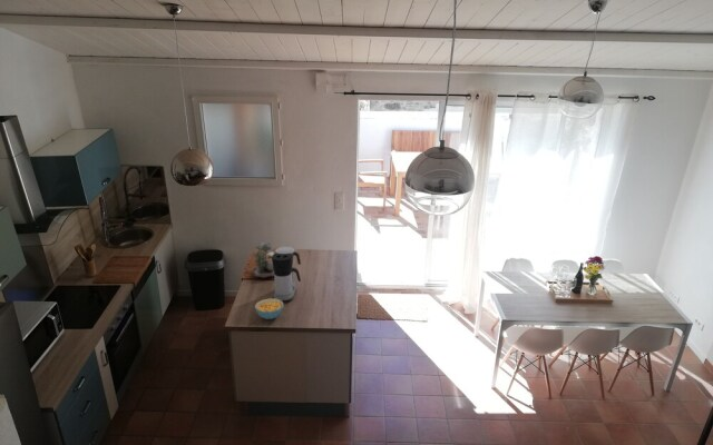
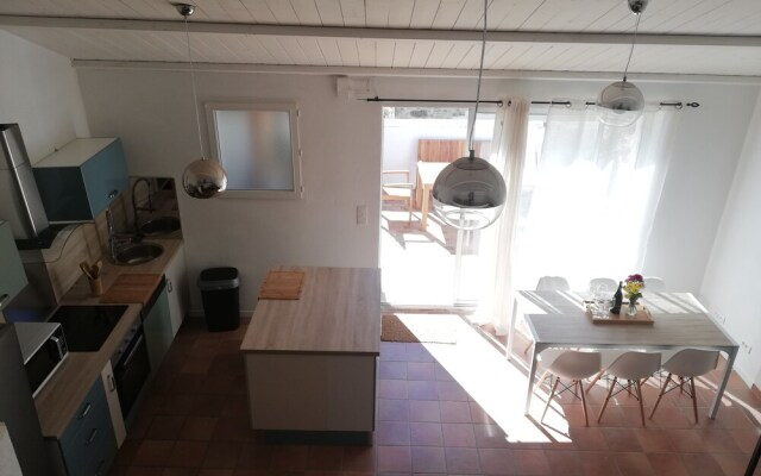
- coffee maker [271,246,302,303]
- cereal bowl [254,297,285,320]
- succulent plant [252,241,275,279]
